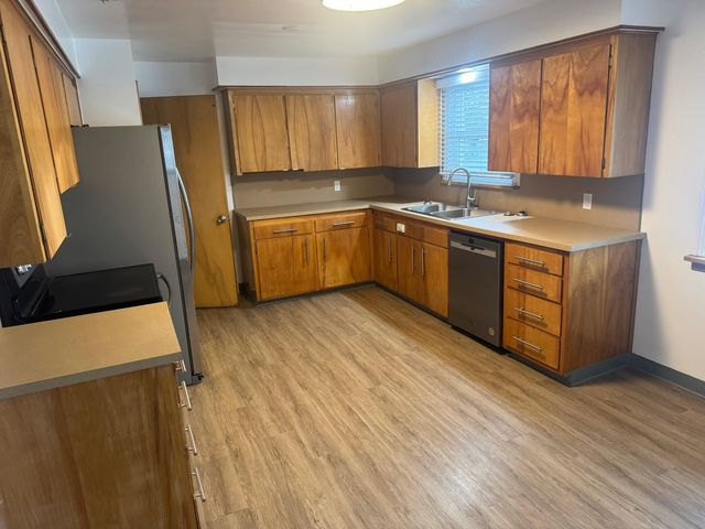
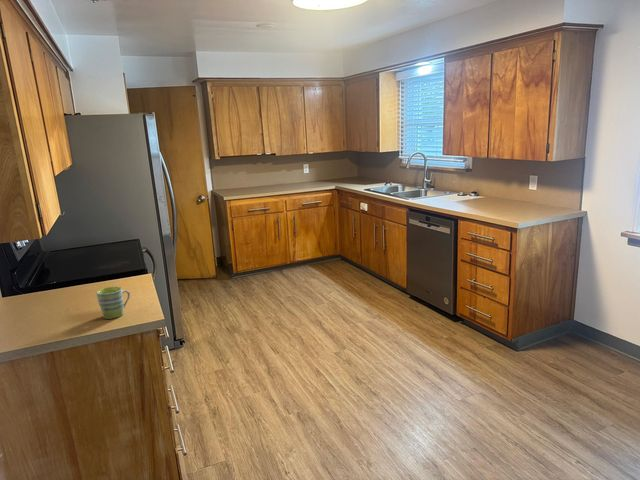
+ mug [96,285,131,320]
